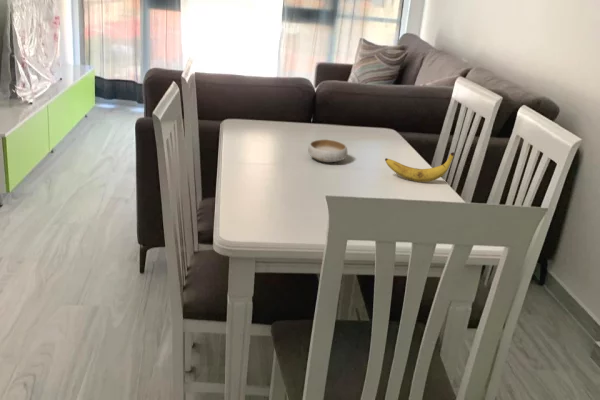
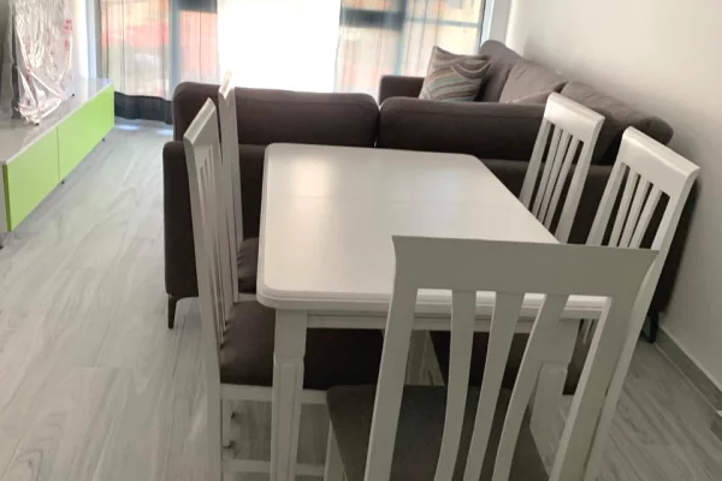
- bowl [307,138,348,163]
- banana [384,152,455,183]
